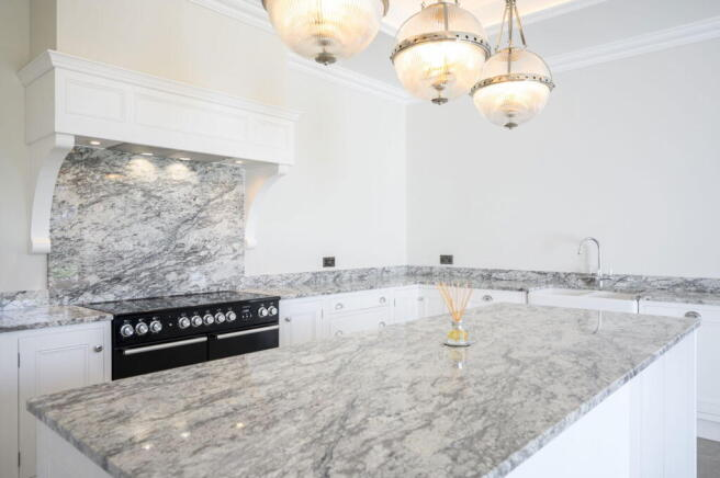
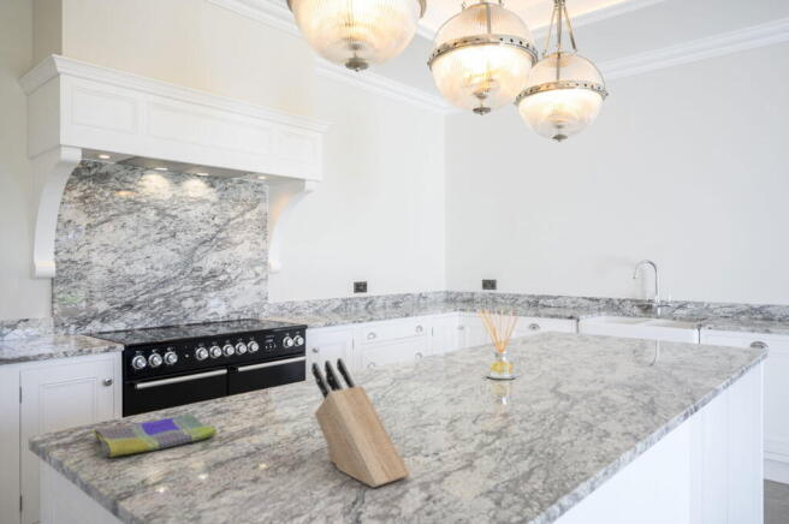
+ dish towel [90,413,218,459]
+ knife block [310,357,411,489]
